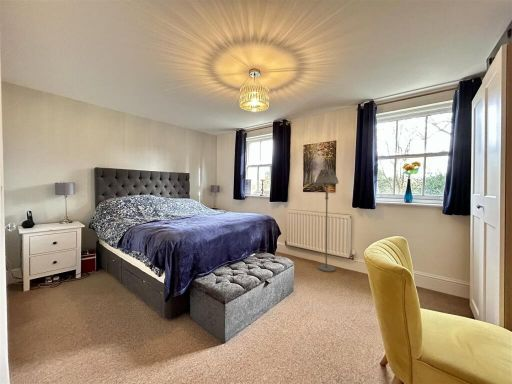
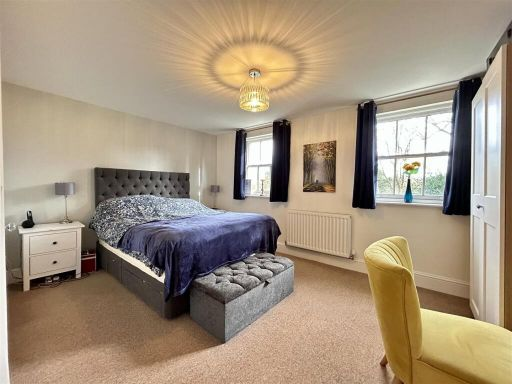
- floor lamp [314,168,340,273]
